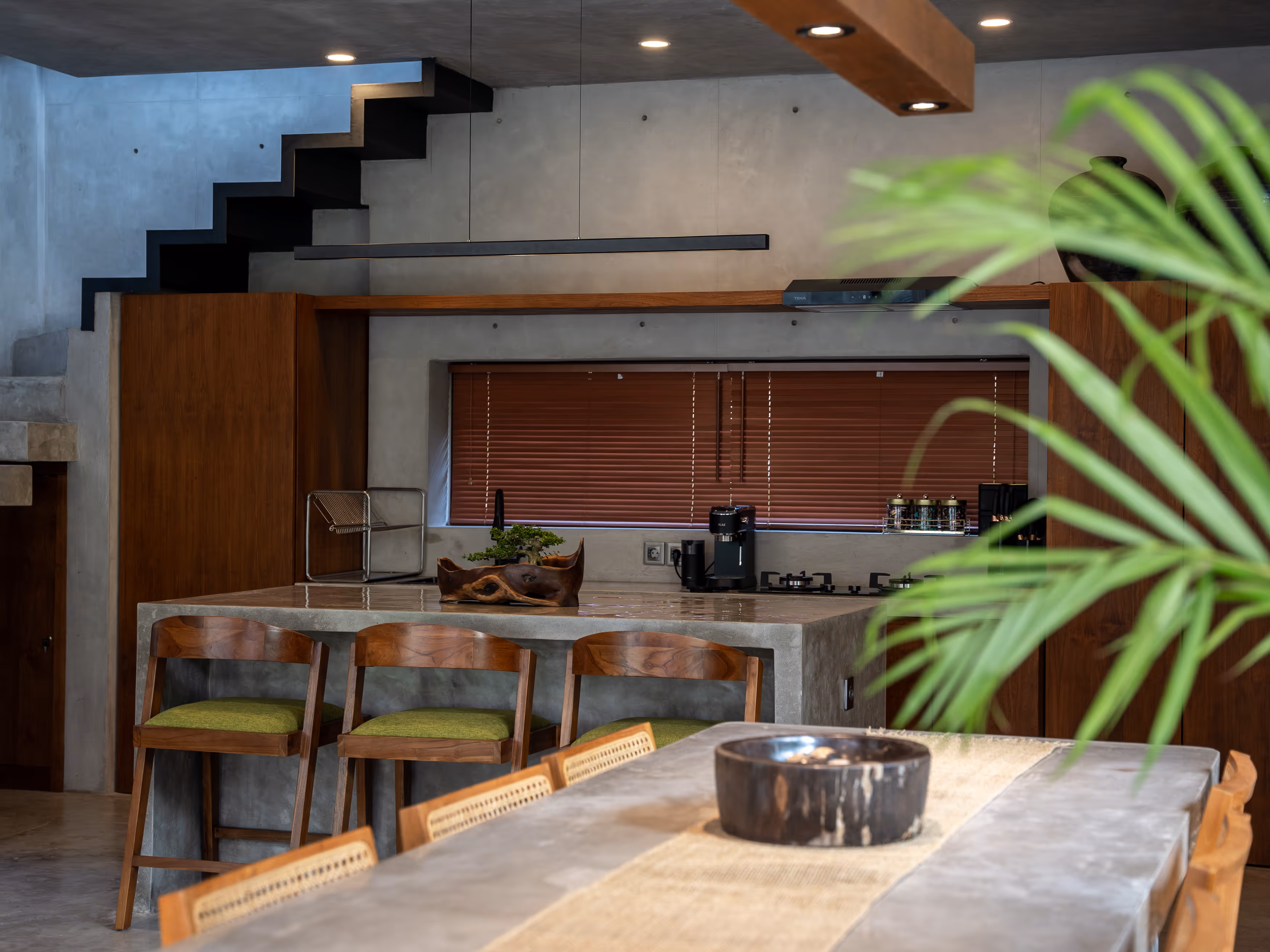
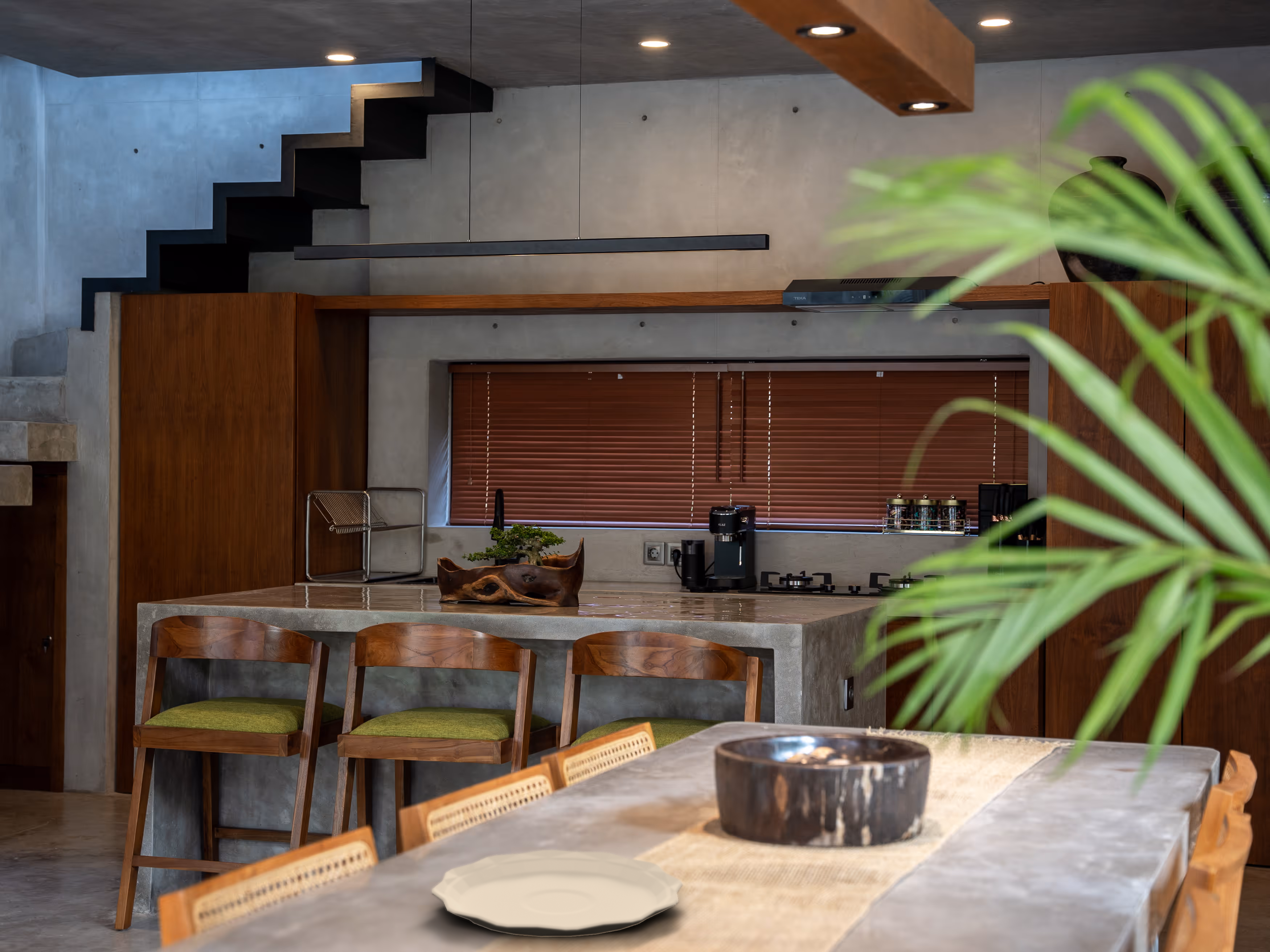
+ plate [431,849,683,938]
